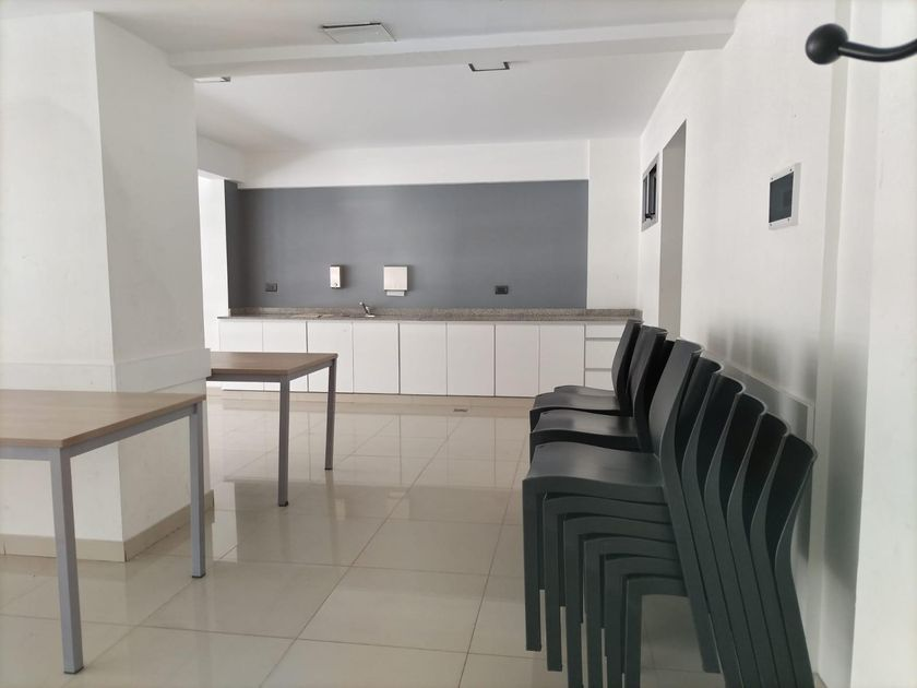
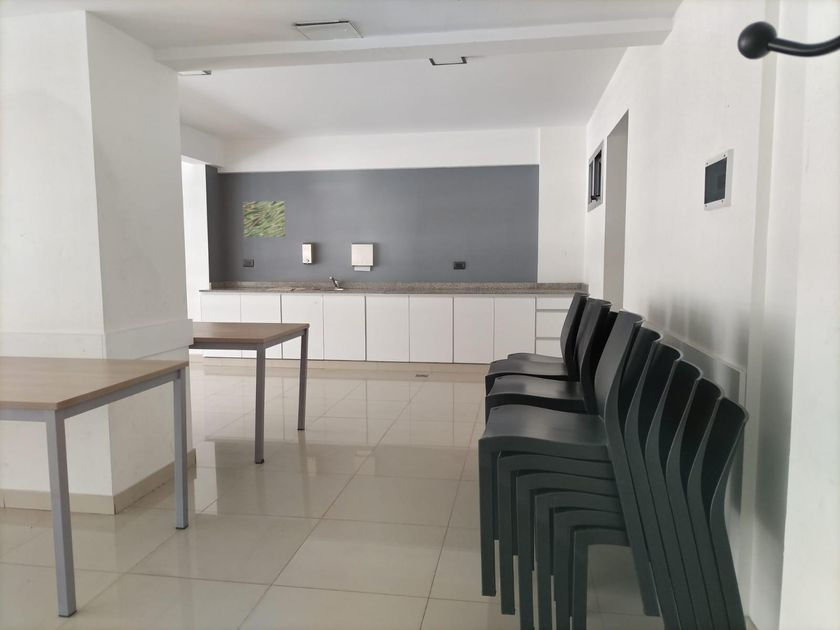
+ wall art [242,200,287,238]
